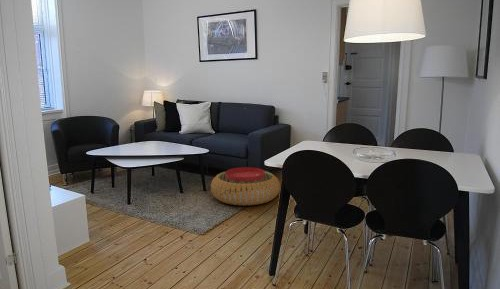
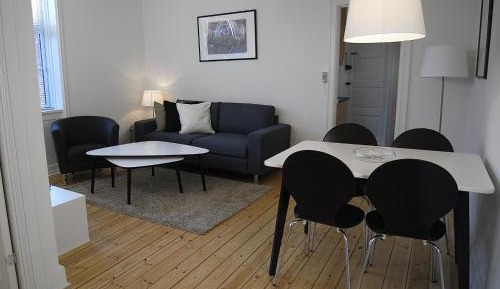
- pouf [210,166,281,207]
